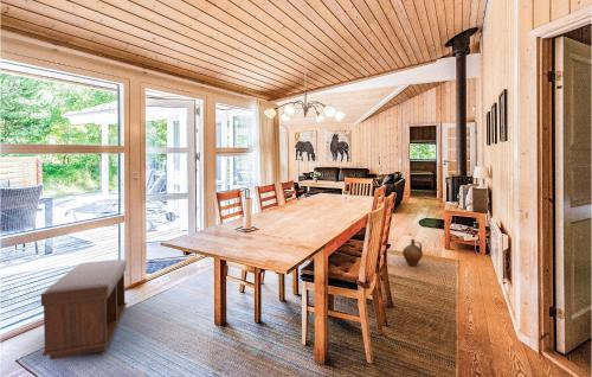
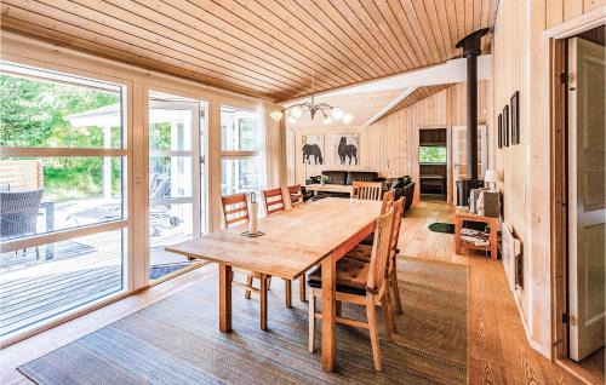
- bench [40,258,128,362]
- ceramic jug [401,238,424,267]
